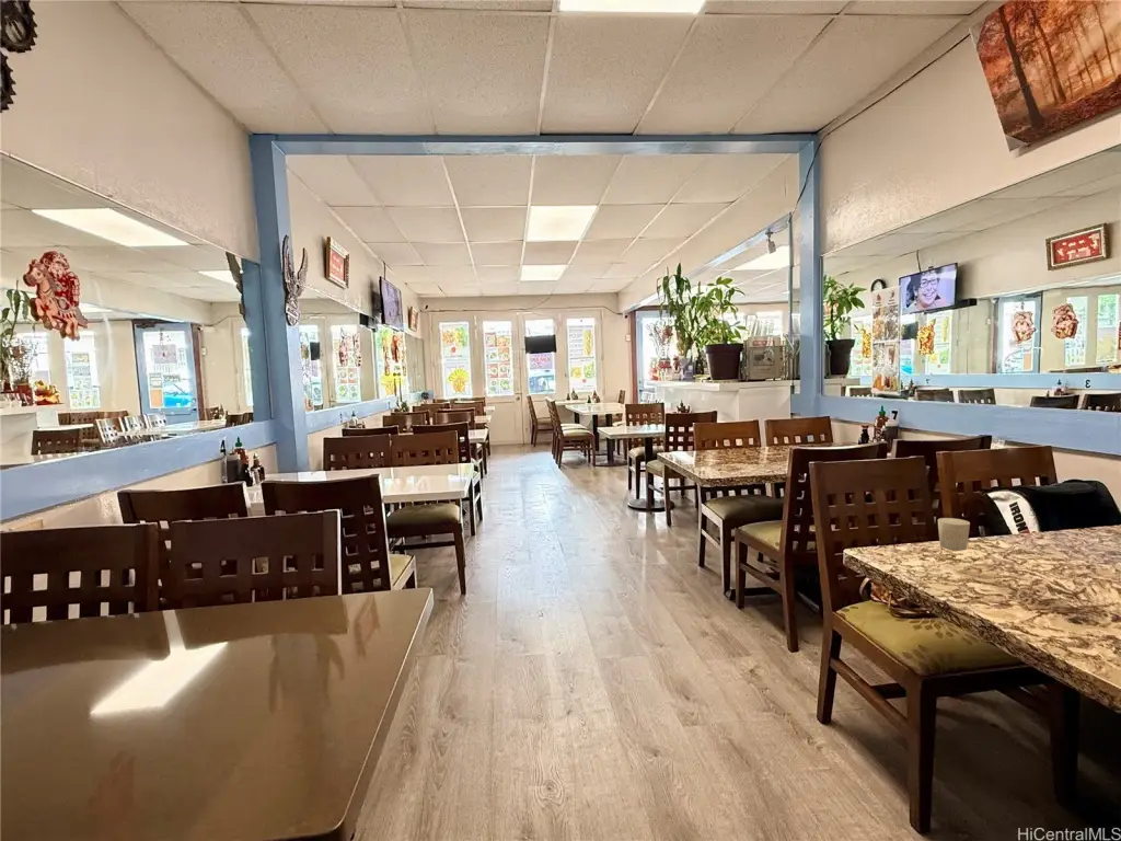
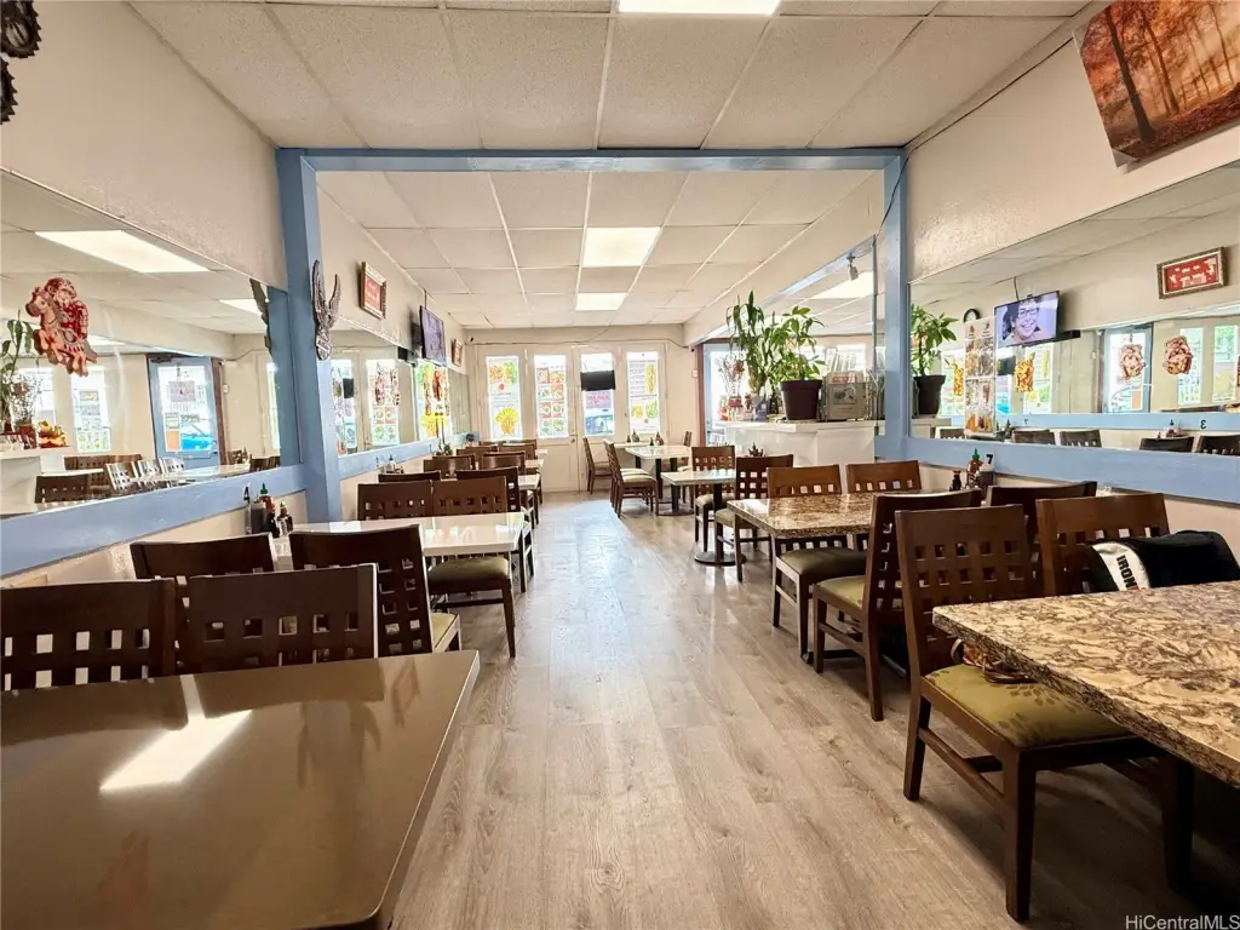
- candle [937,517,971,552]
